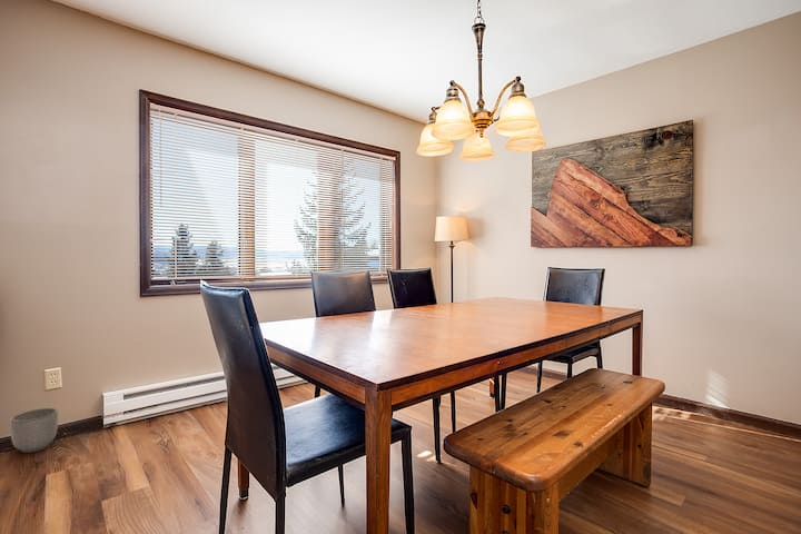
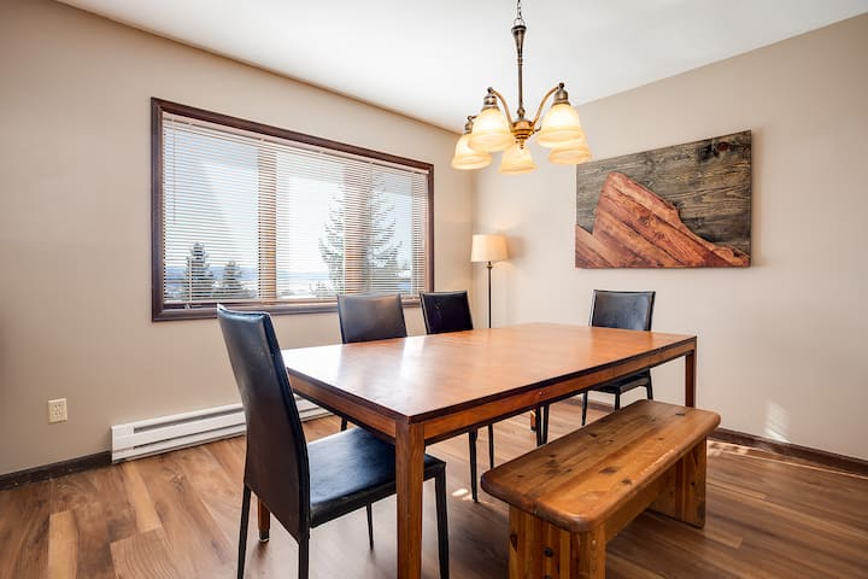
- planter [9,407,60,454]
